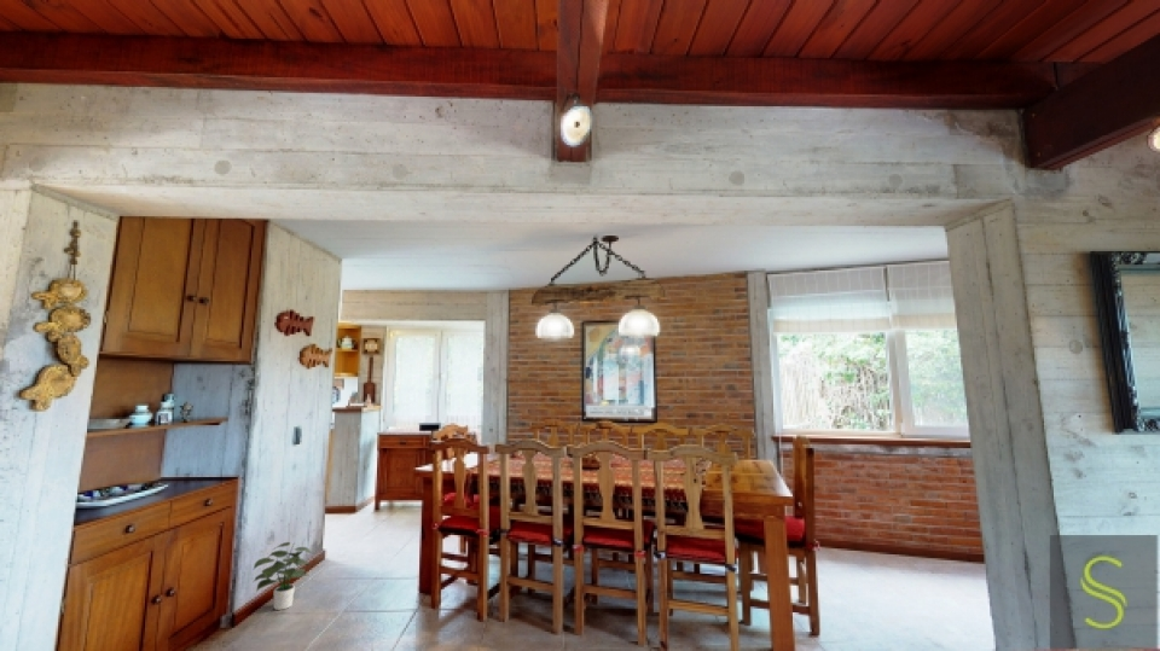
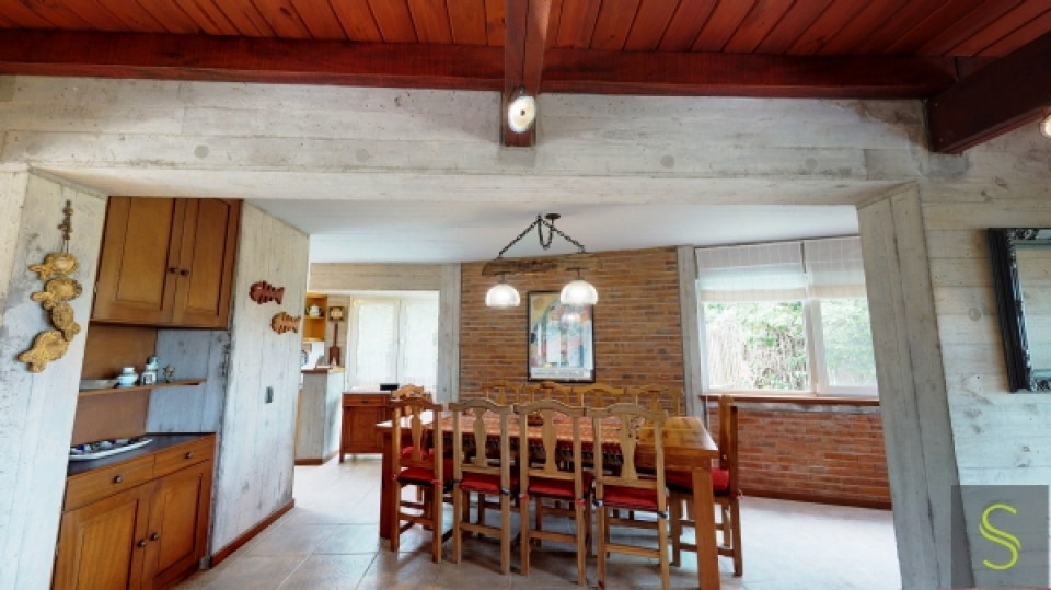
- potted plant [253,541,313,611]
